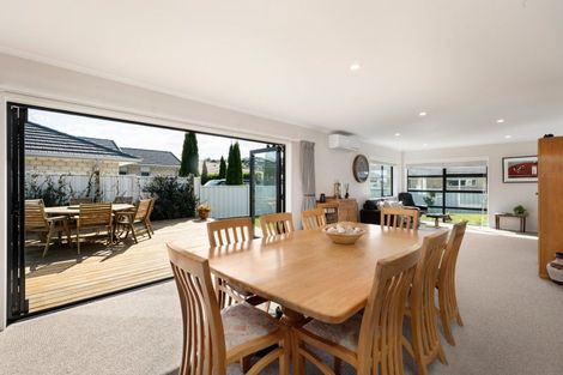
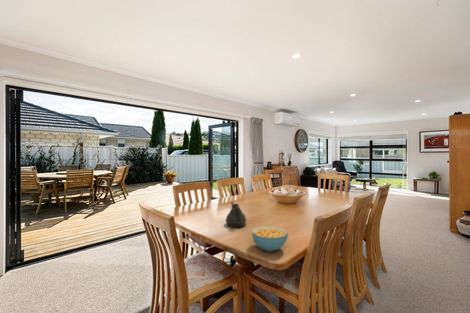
+ cereal bowl [251,225,289,252]
+ teapot [224,201,247,228]
